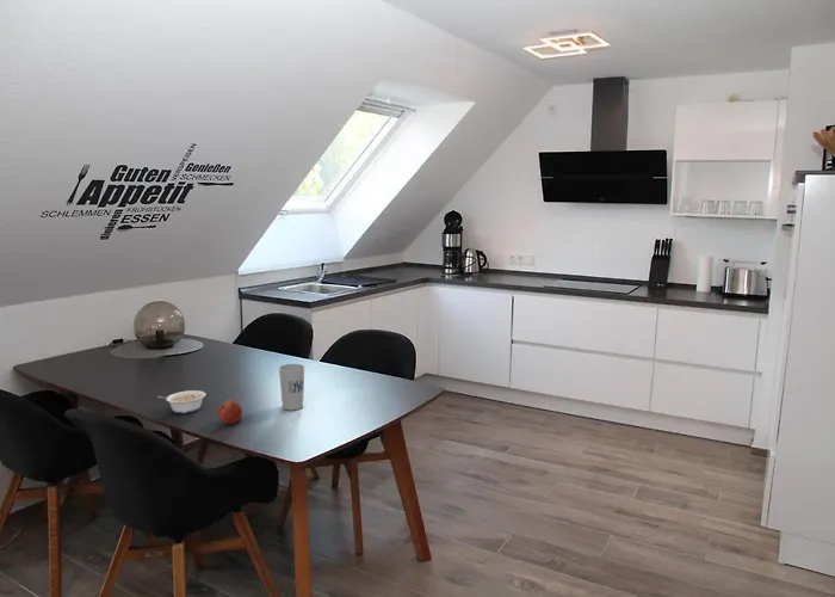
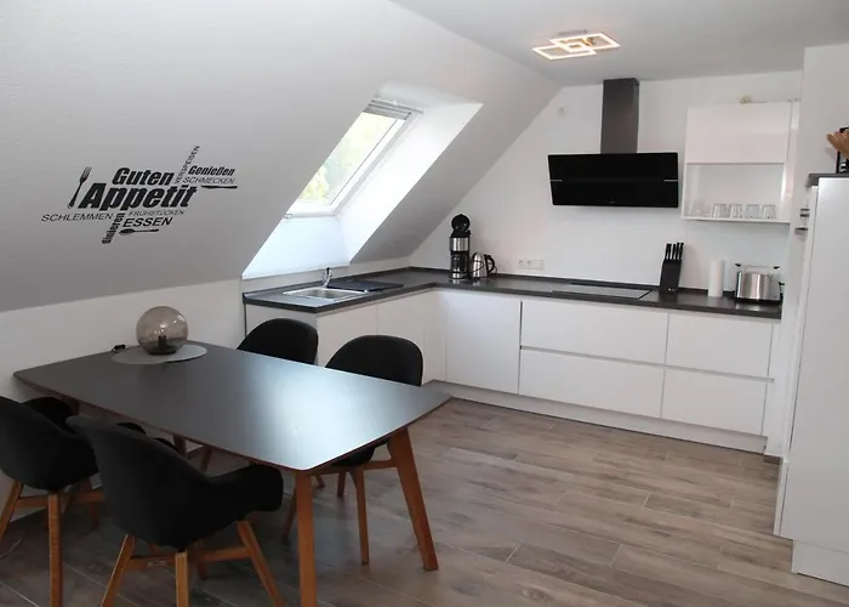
- fruit [216,399,243,425]
- cup [278,363,305,411]
- legume [156,389,206,414]
